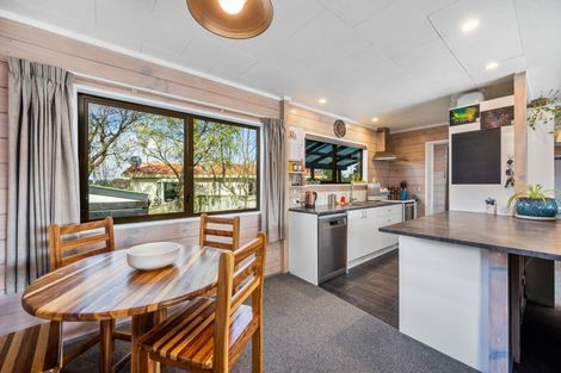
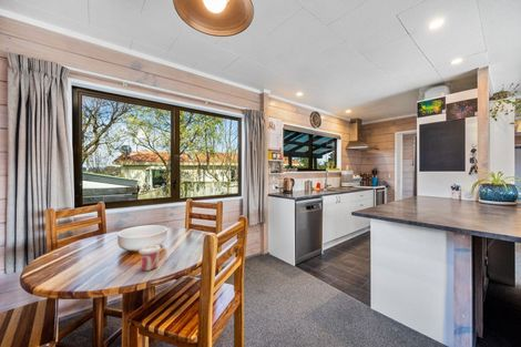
+ cup [137,244,162,272]
